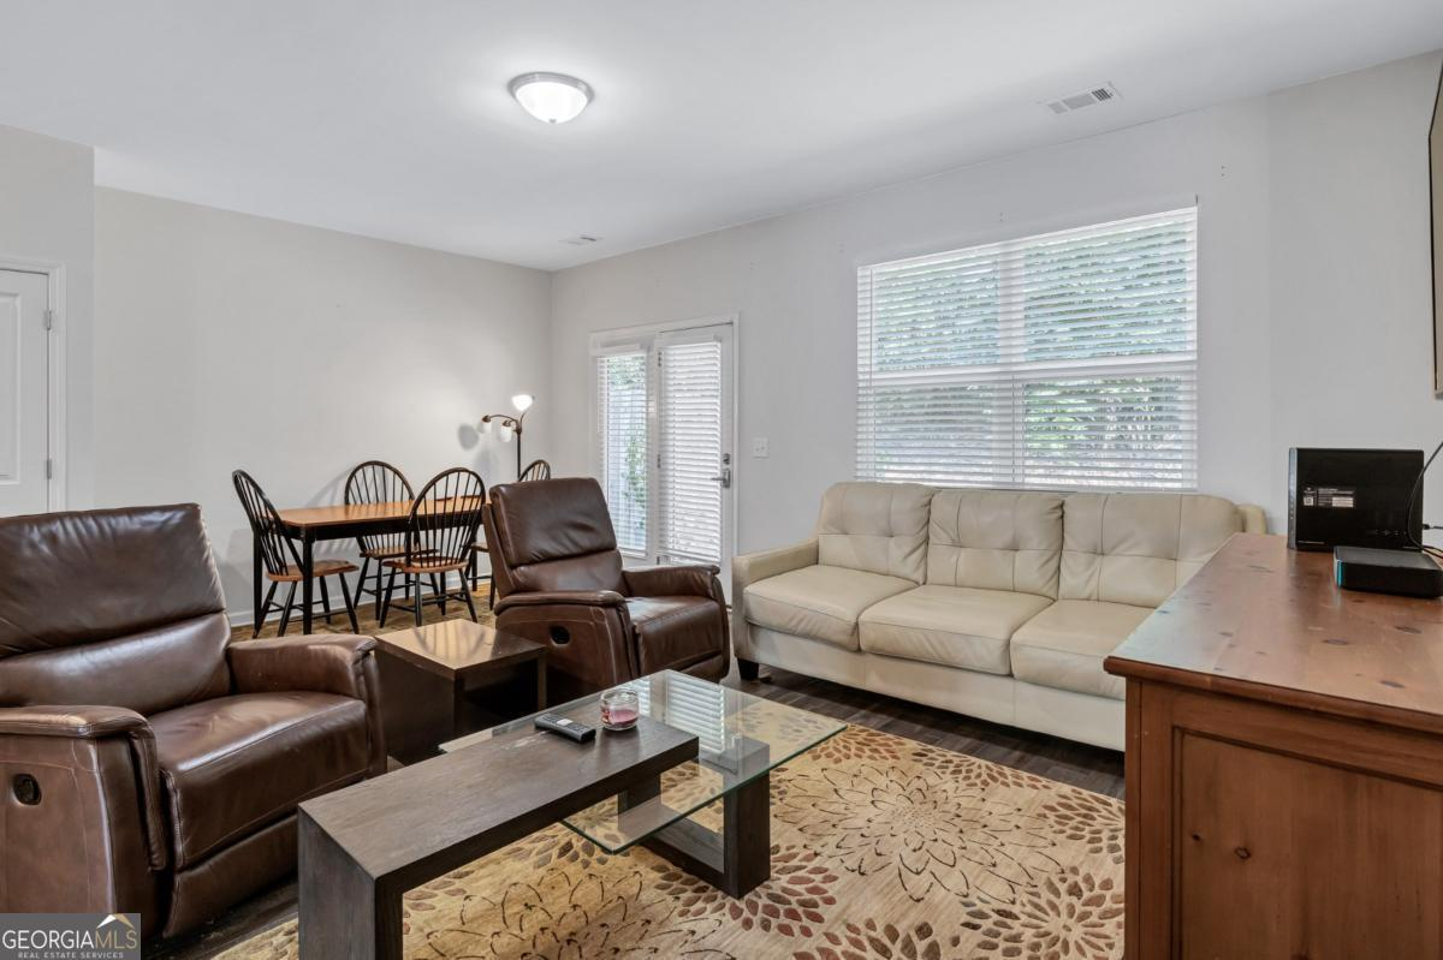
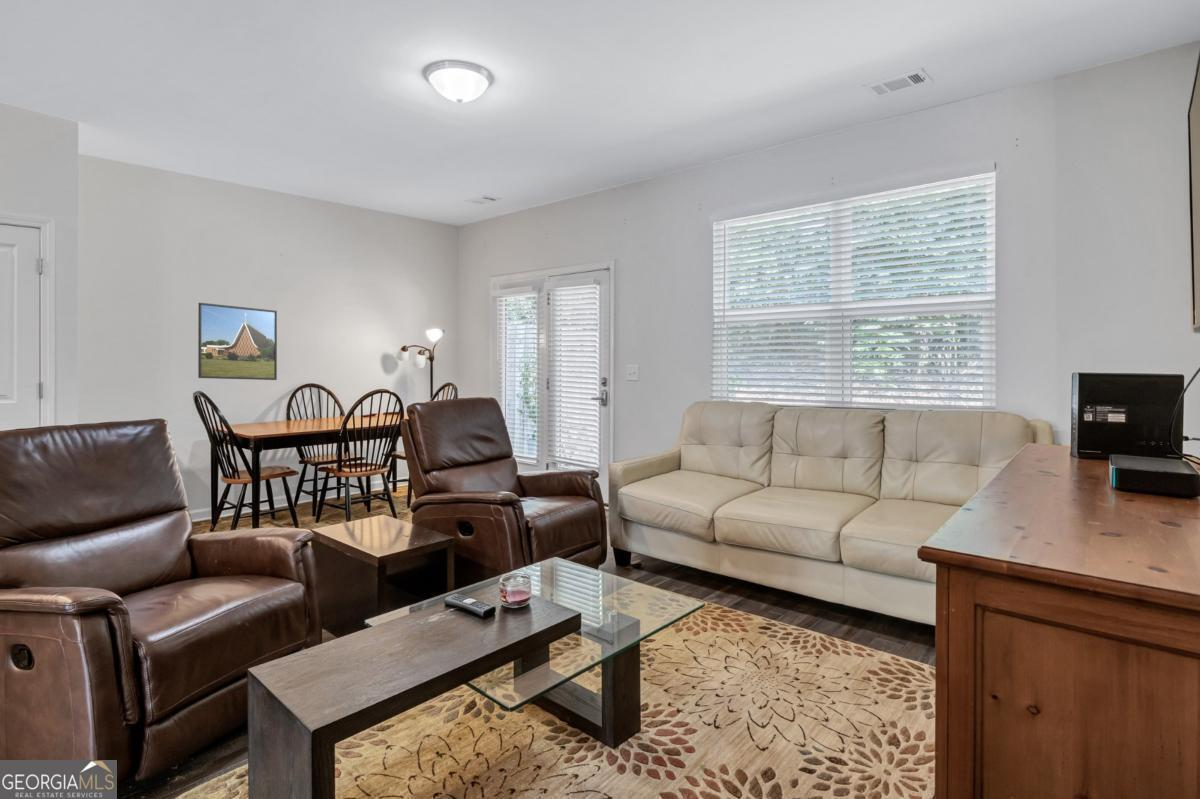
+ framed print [197,302,278,381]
